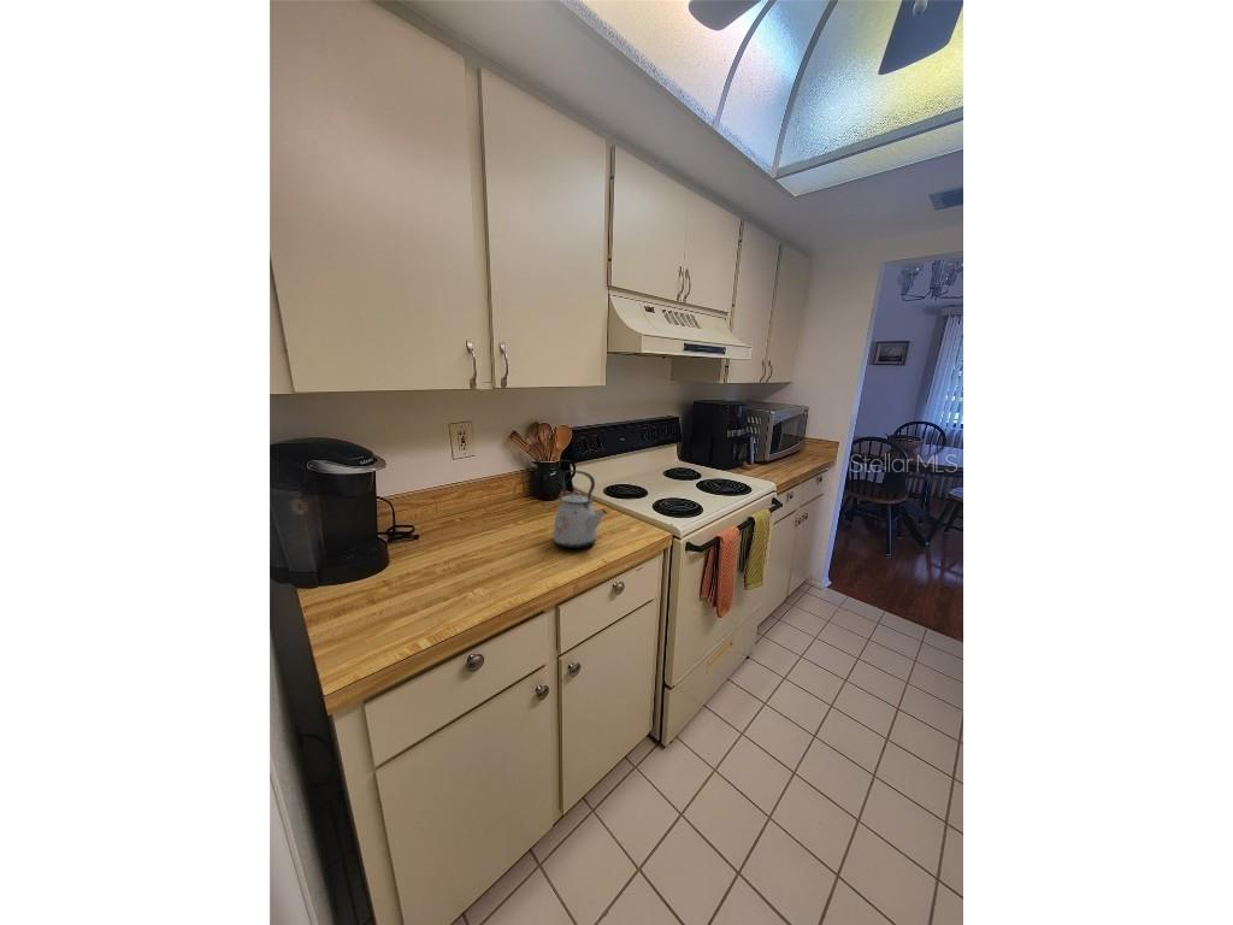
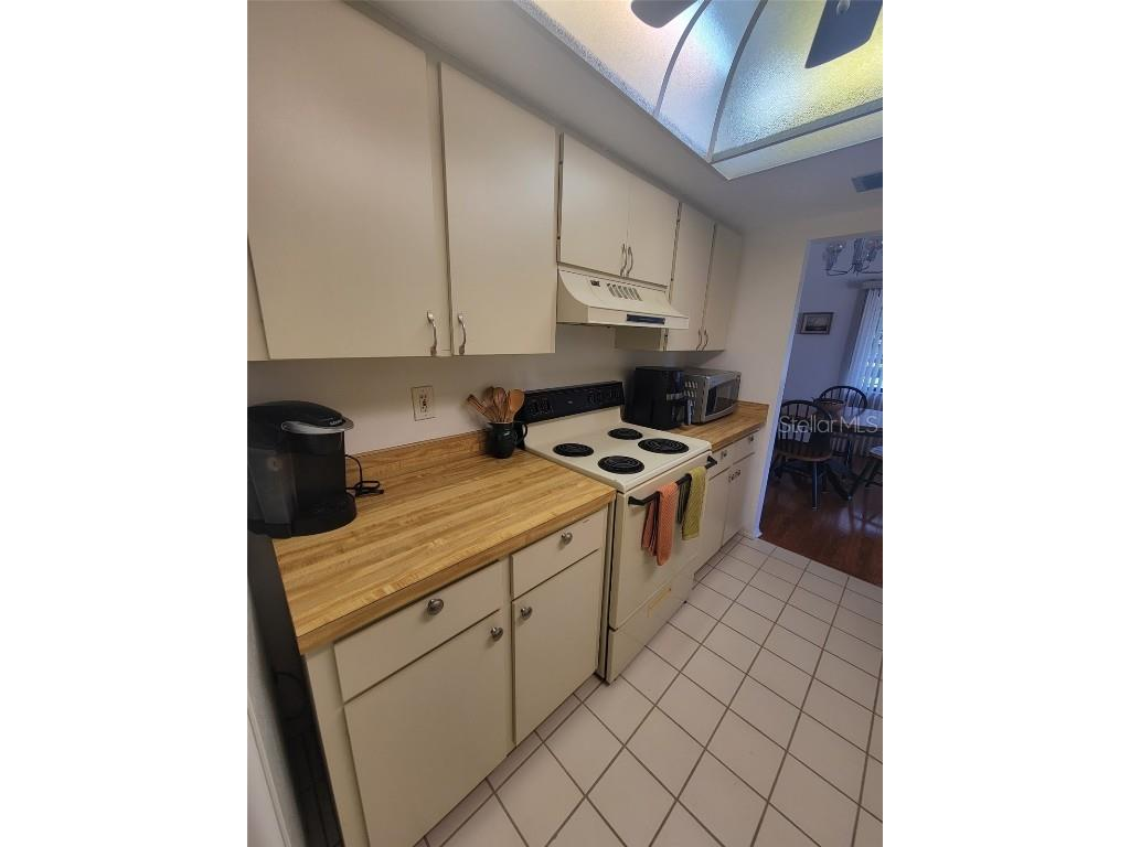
- kettle [551,469,608,549]
